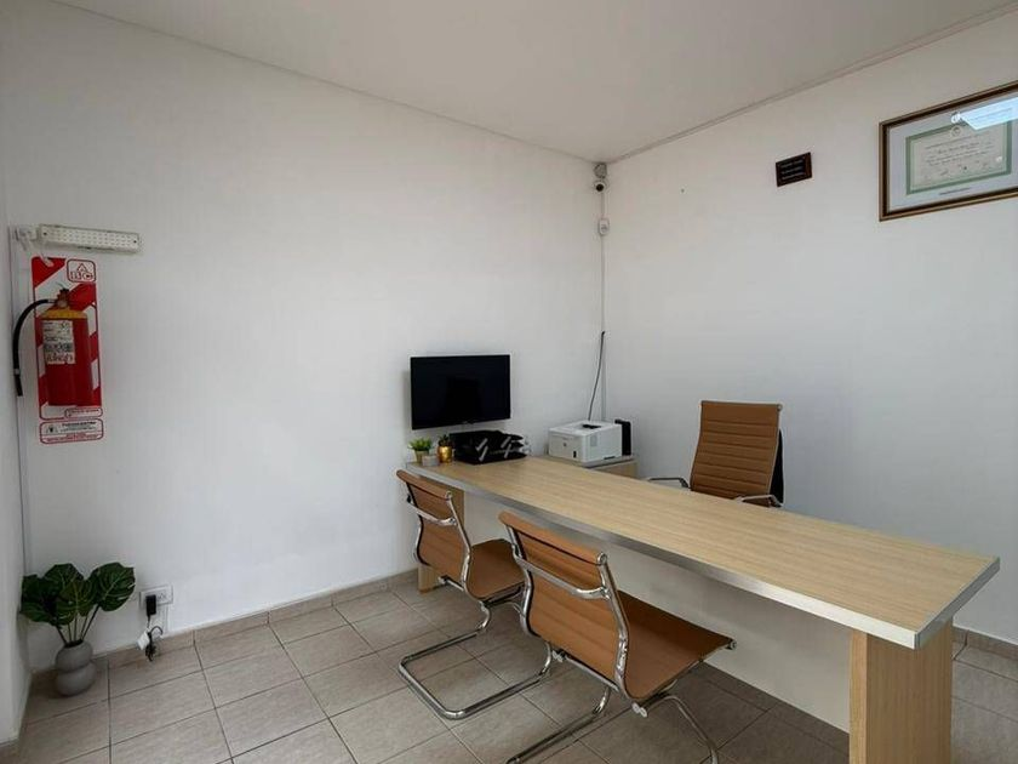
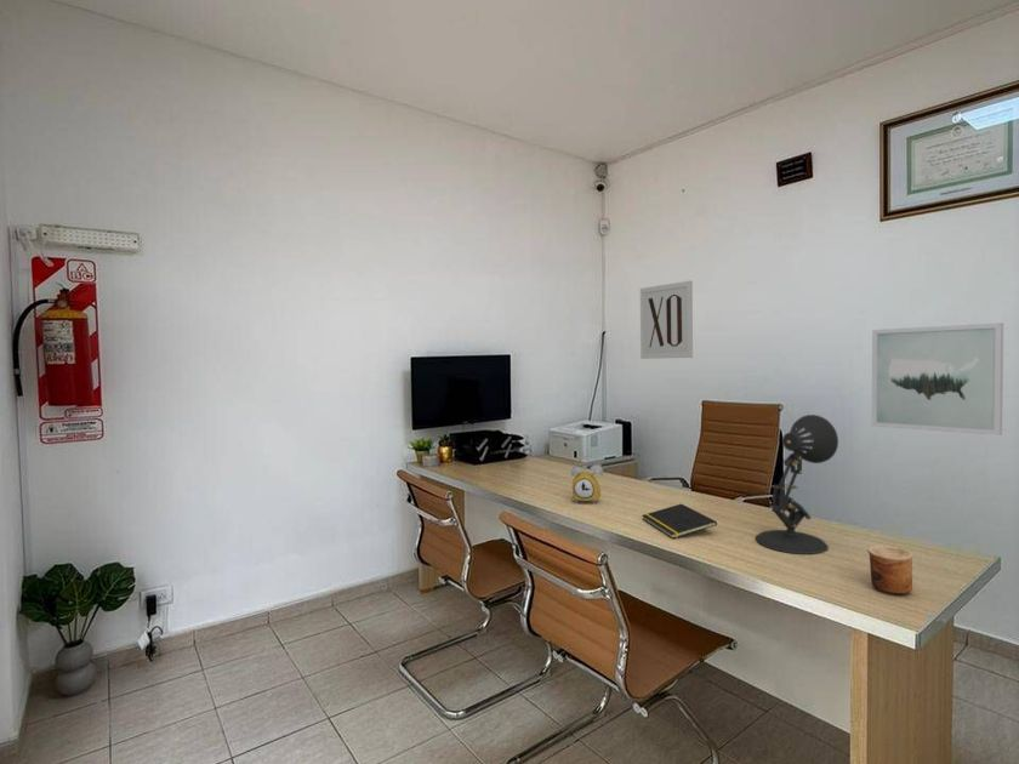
+ wall art [871,321,1004,437]
+ cup [866,545,915,595]
+ alarm clock [570,454,604,504]
+ notepad [641,503,718,540]
+ wall art [639,280,694,360]
+ desk lamp [755,414,839,555]
